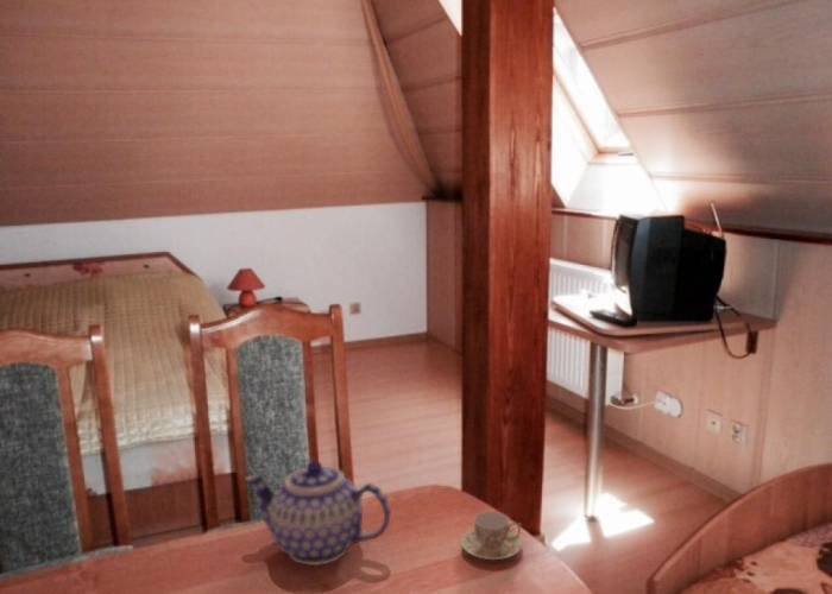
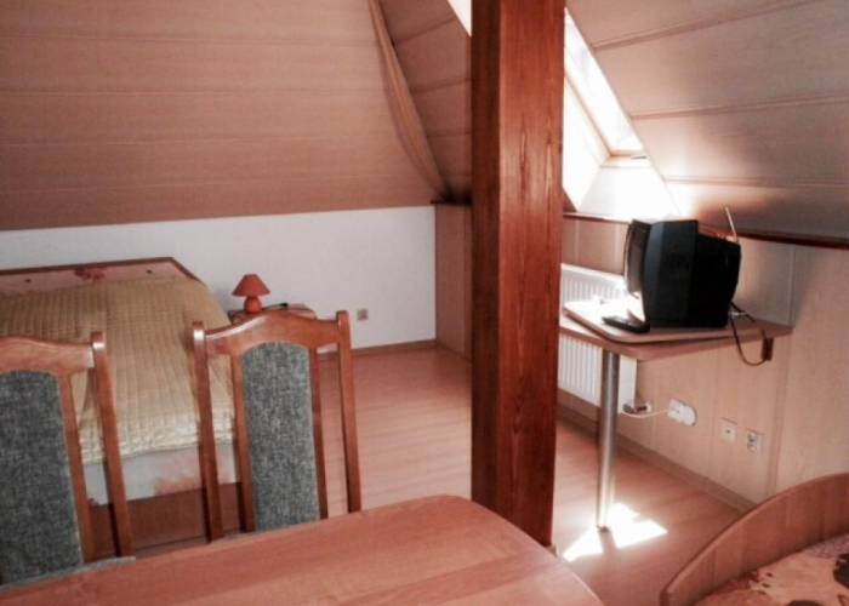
- teapot [244,460,392,567]
- teacup [460,511,523,561]
